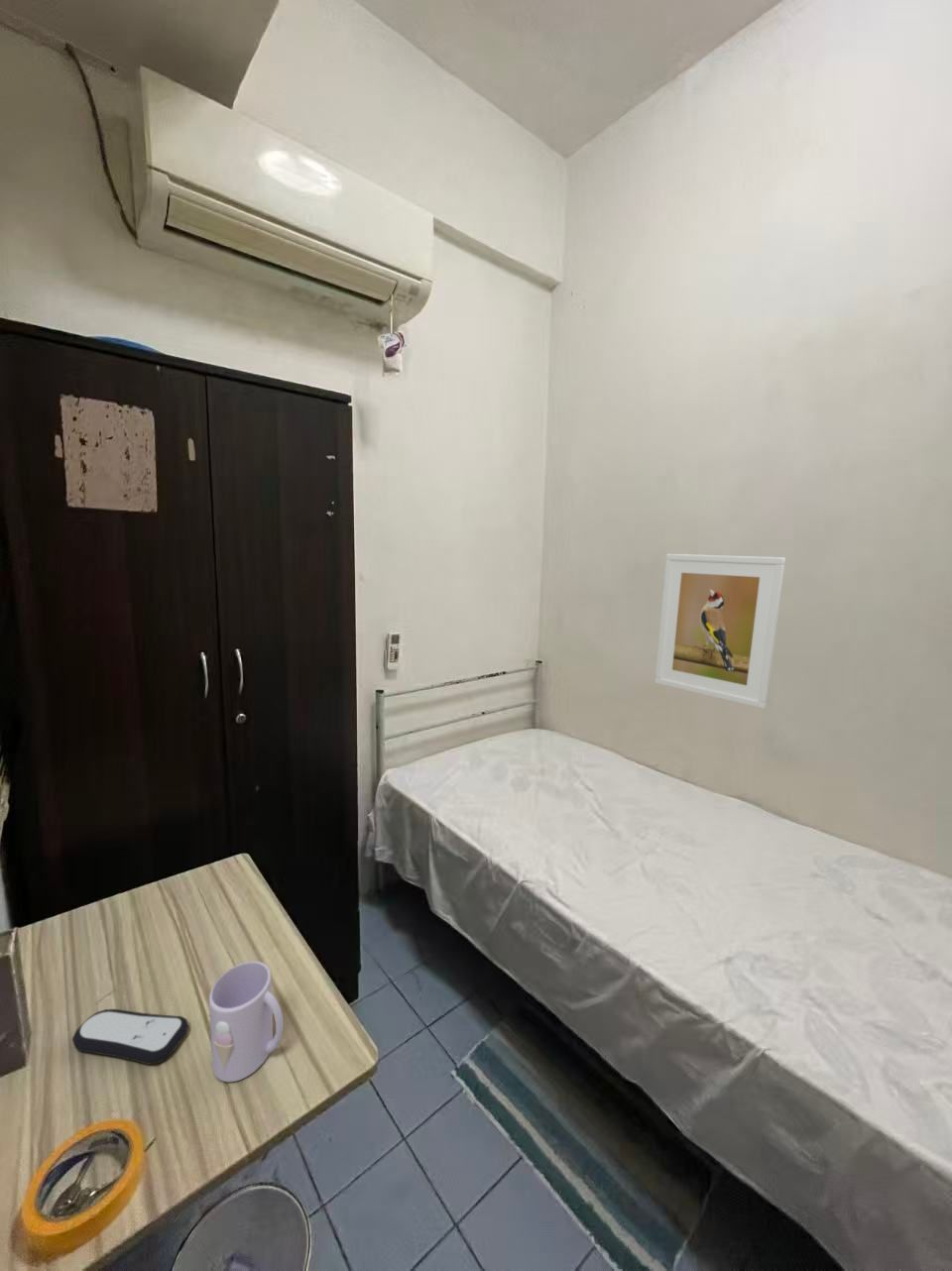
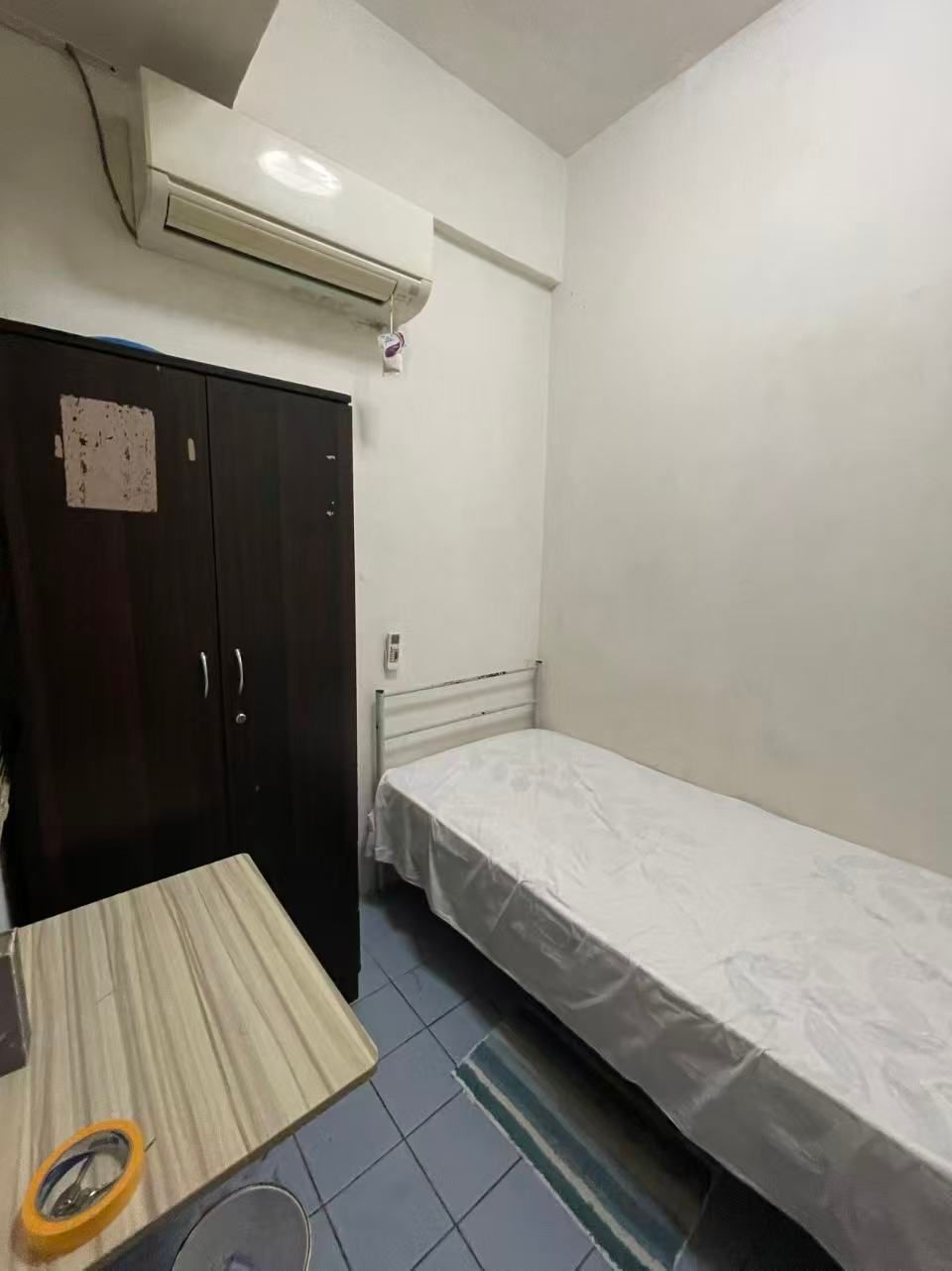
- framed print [654,553,786,710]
- remote control [71,1008,189,1066]
- mug [208,960,285,1084]
